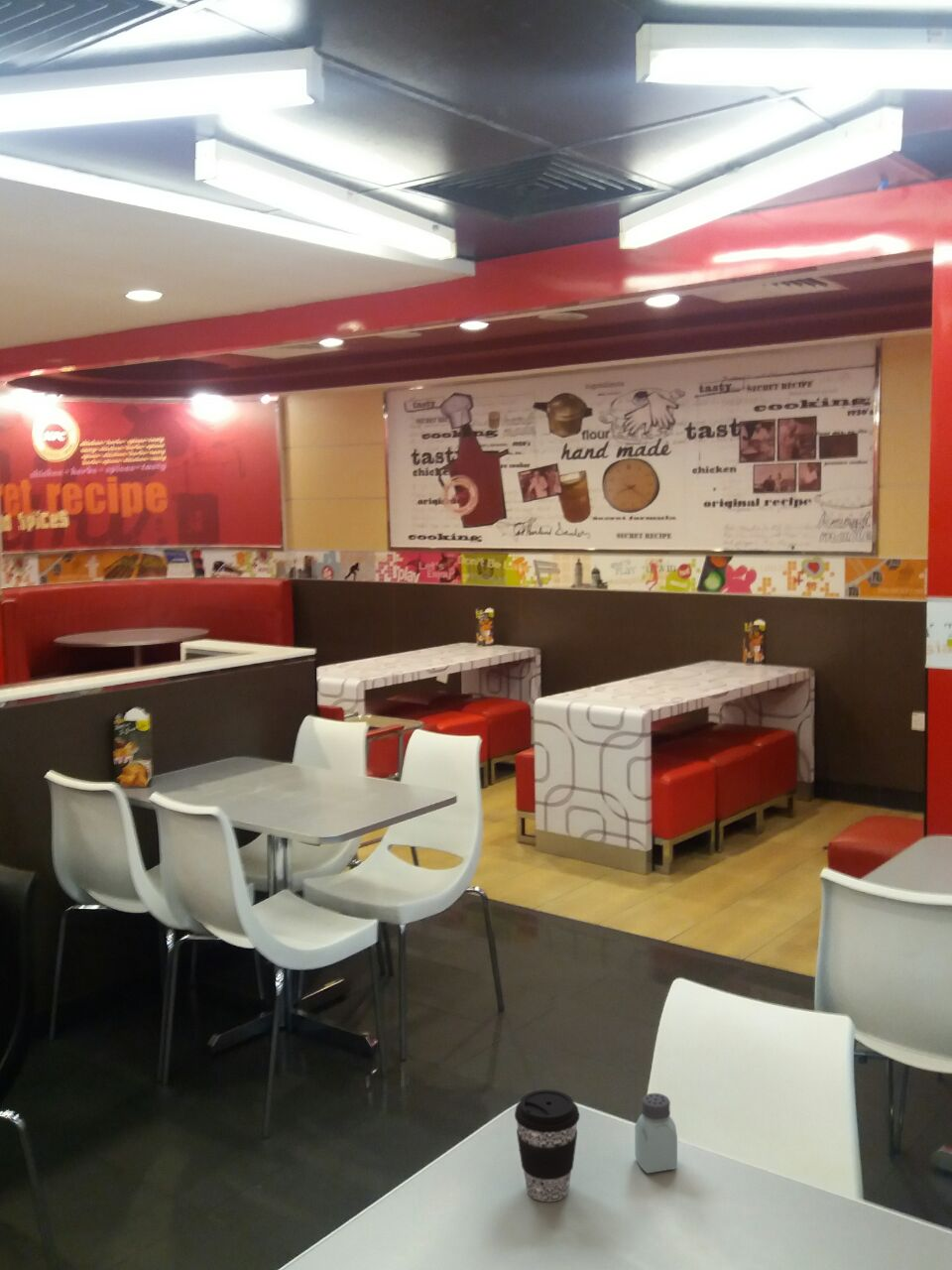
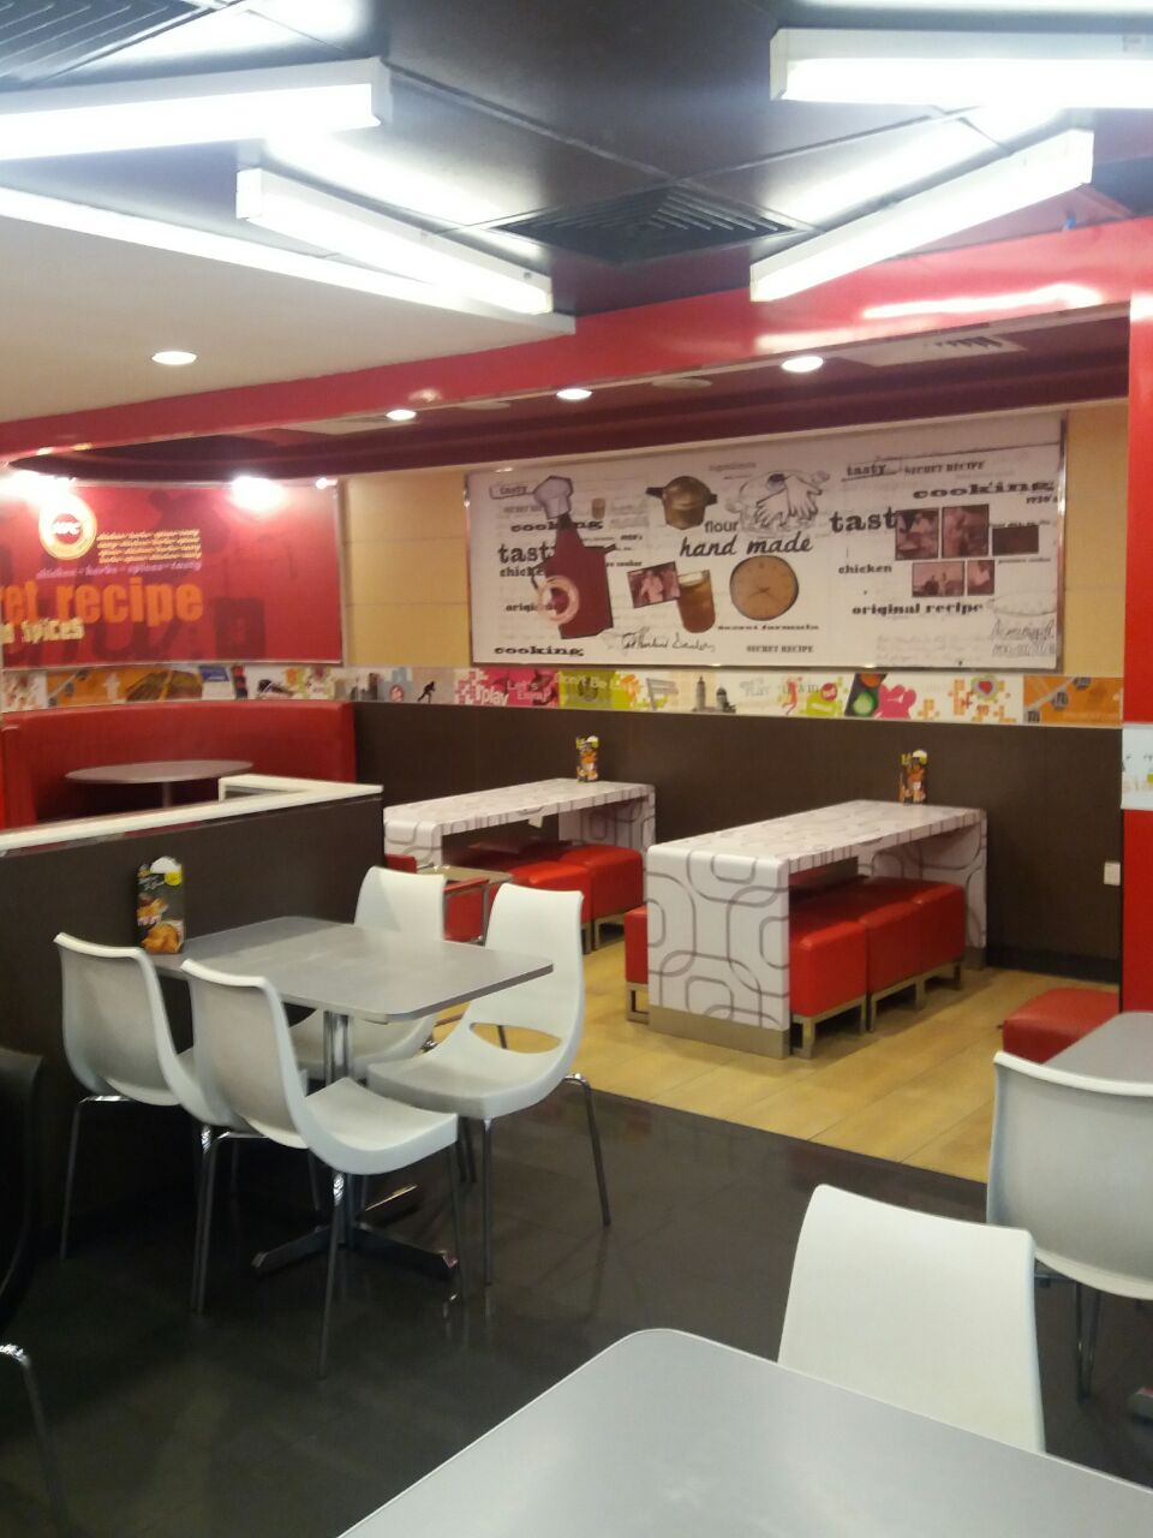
- saltshaker [634,1092,678,1174]
- coffee cup [514,1088,580,1203]
